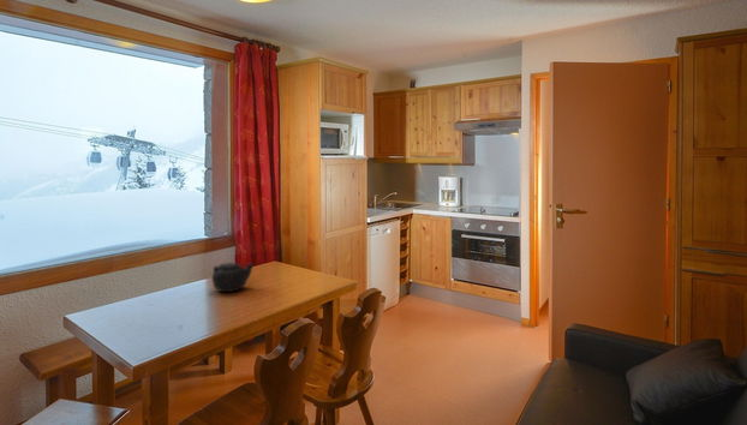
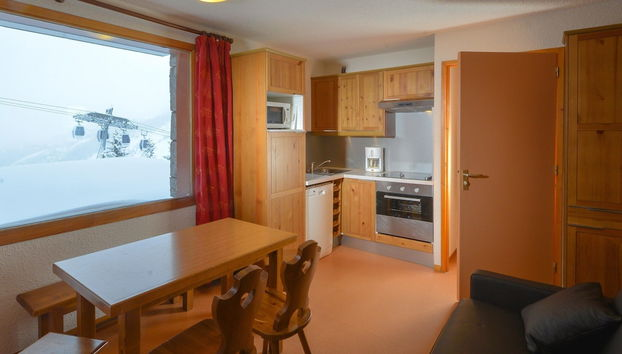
- teapot [210,262,256,293]
